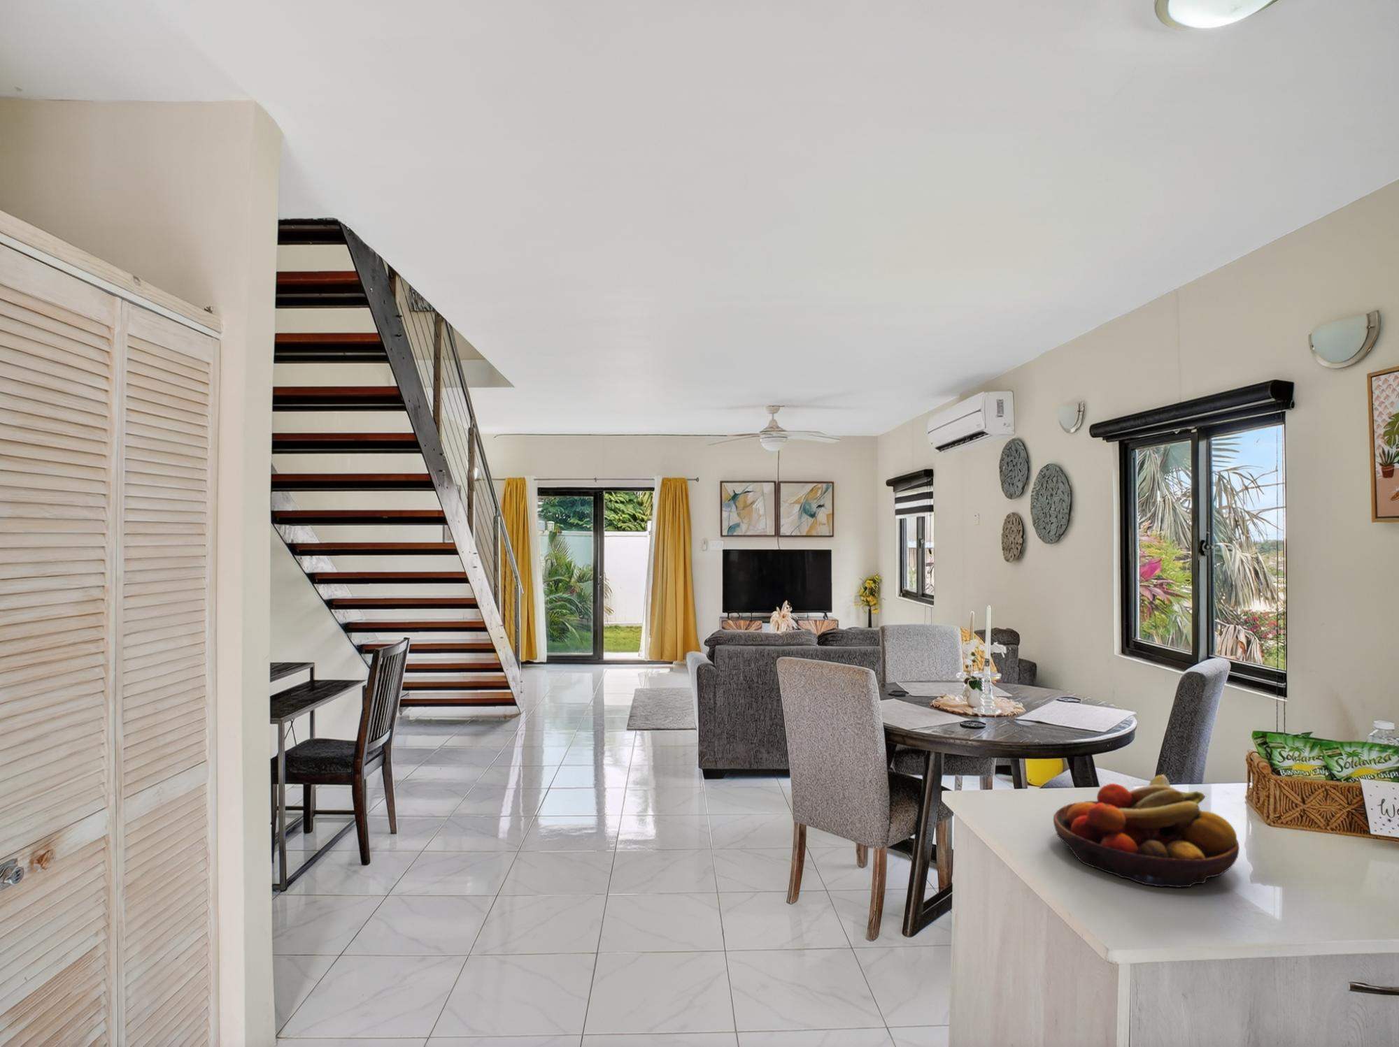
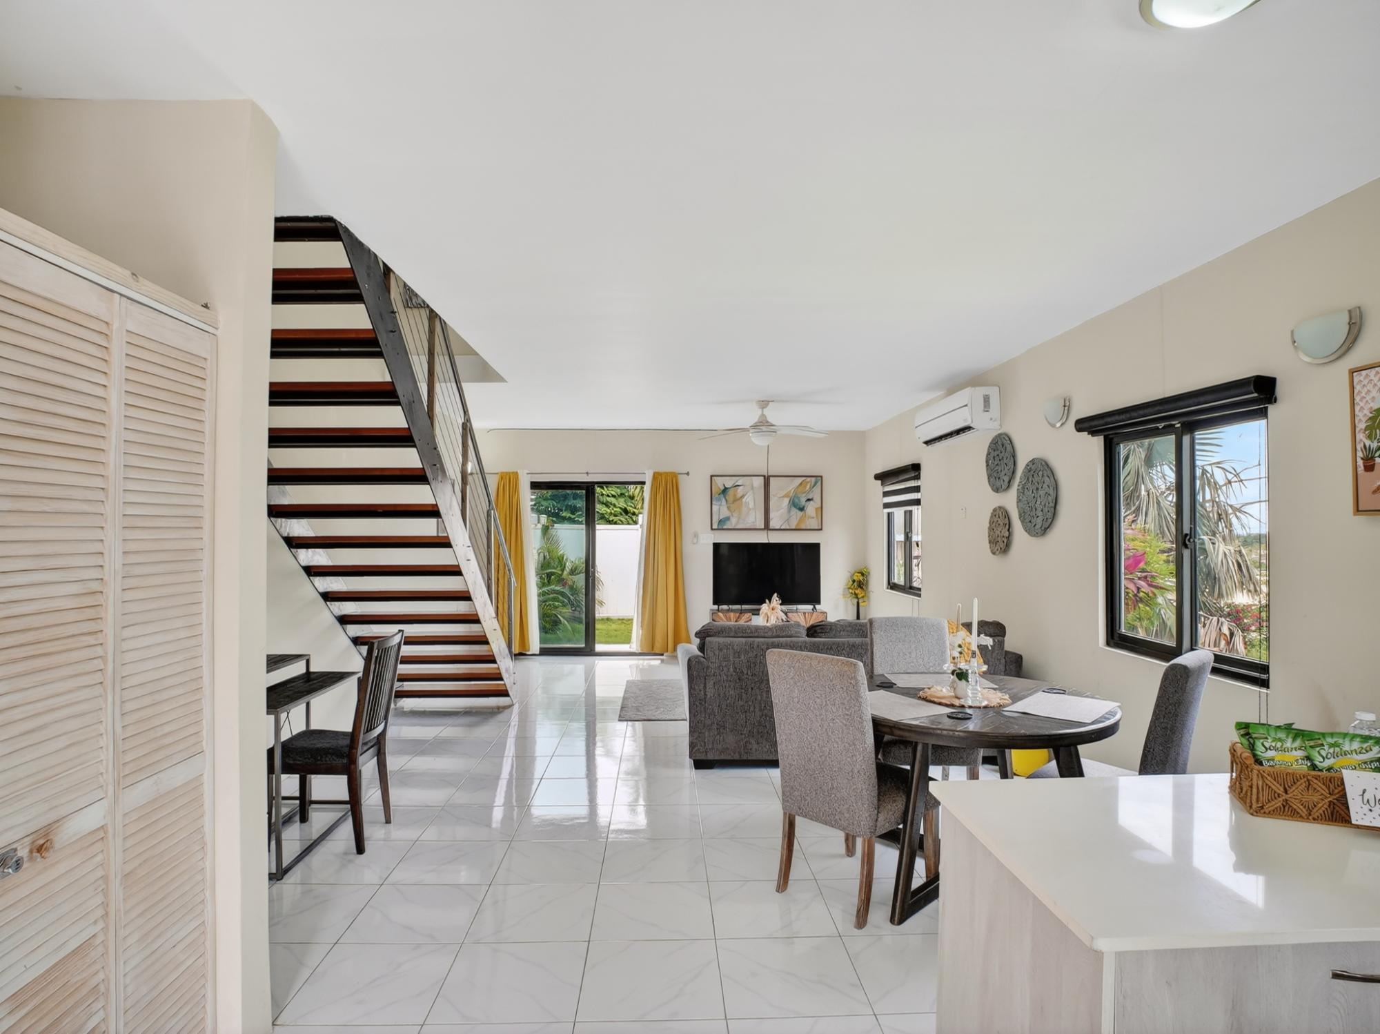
- fruit bowl [1052,774,1240,889]
